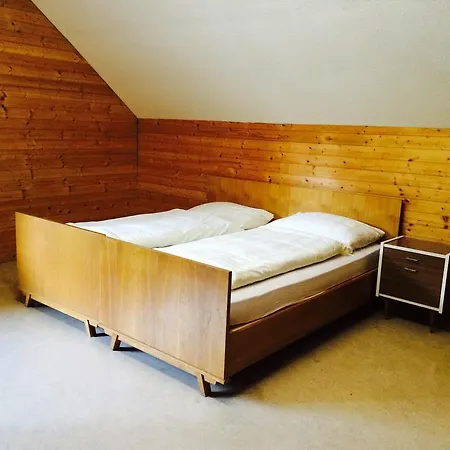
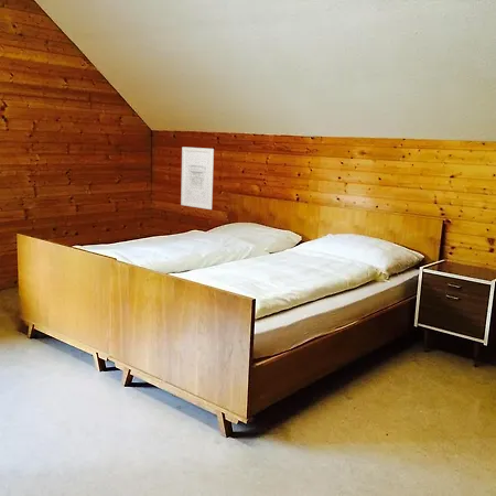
+ wall art [180,145,215,211]
